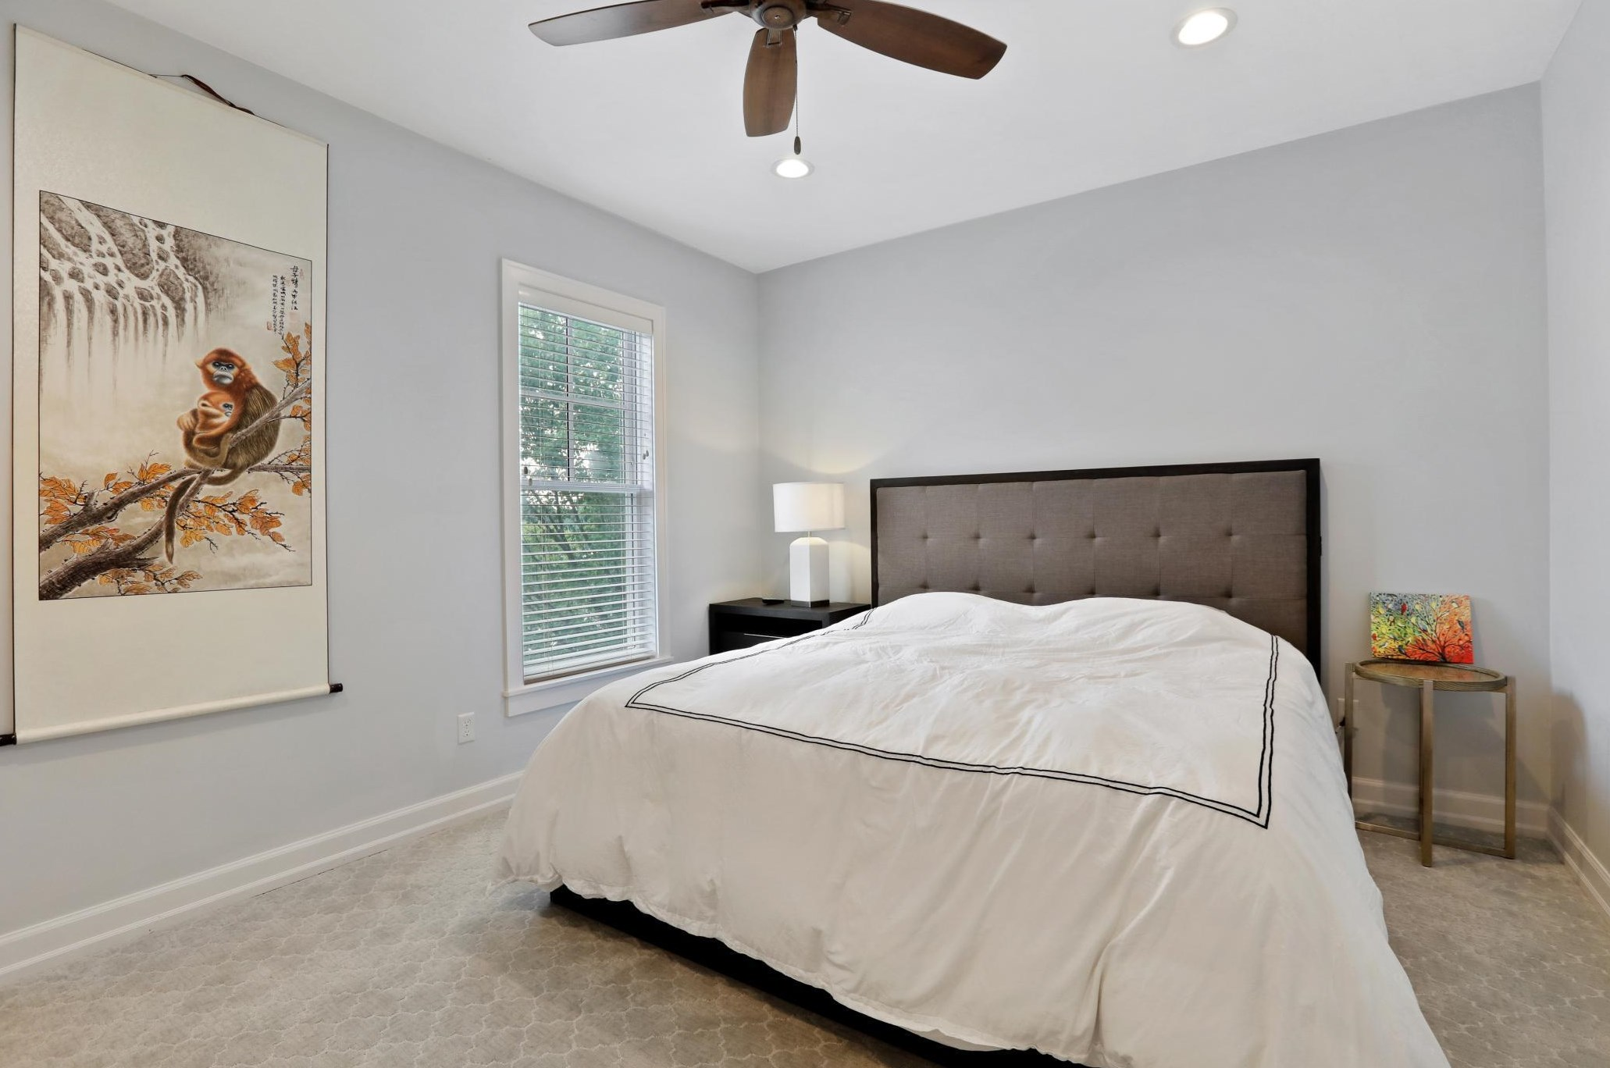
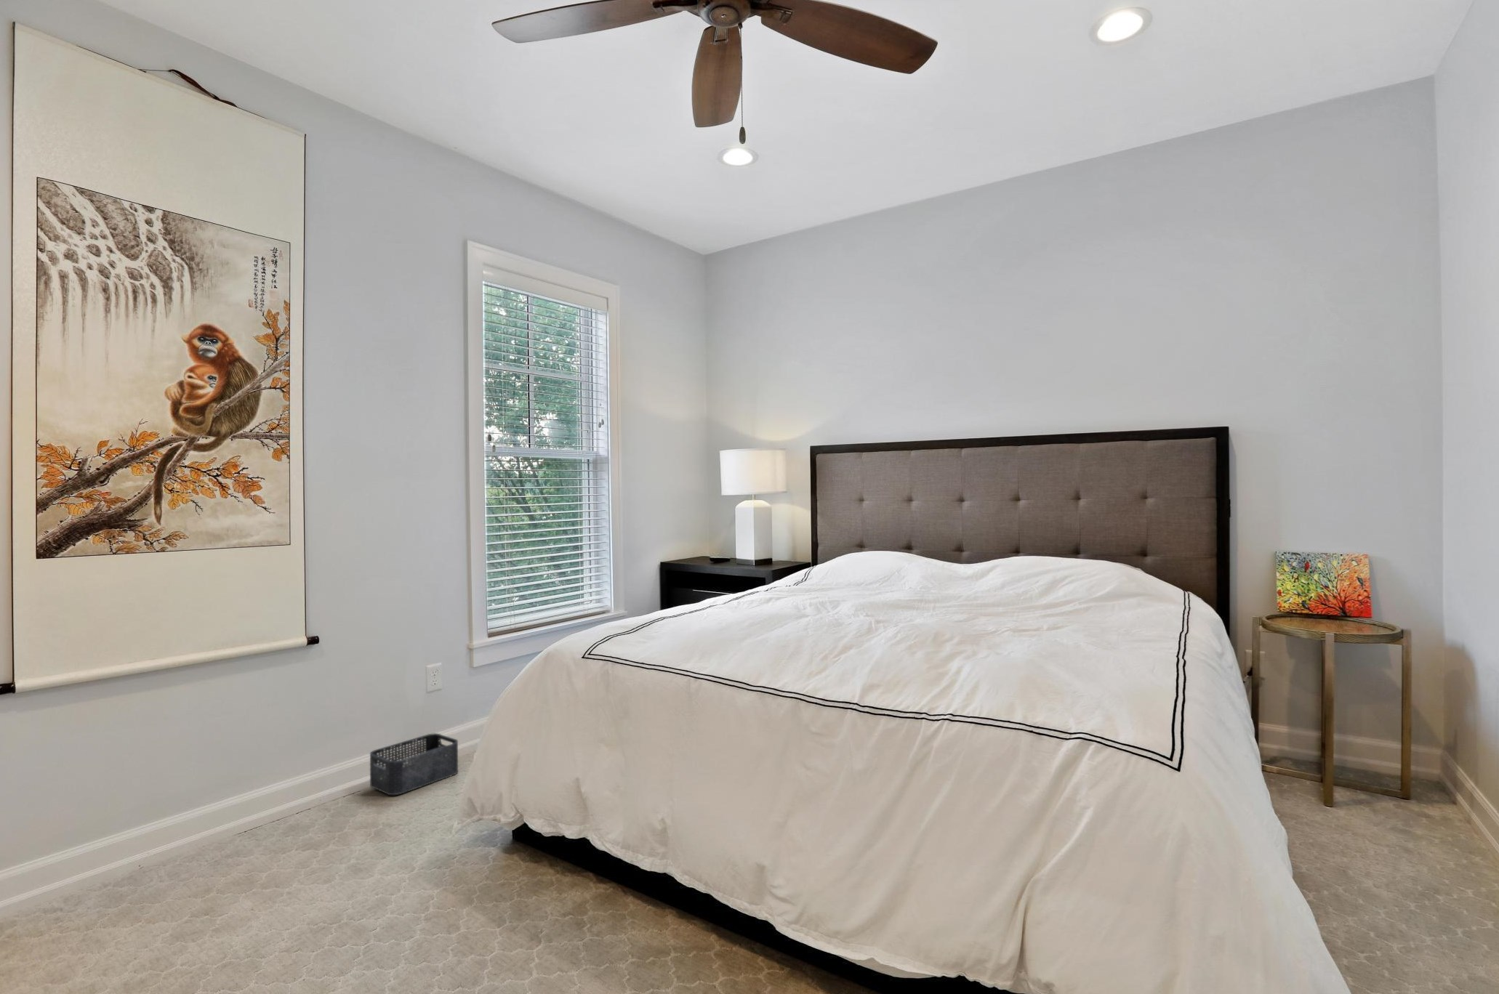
+ storage bin [369,732,458,795]
